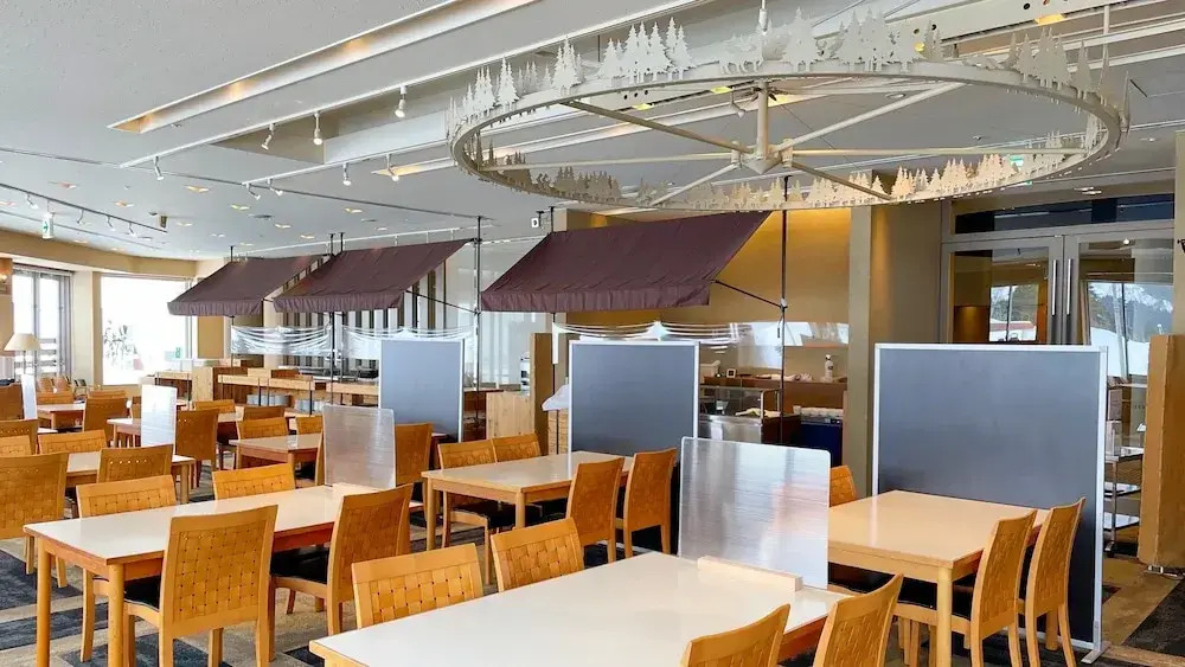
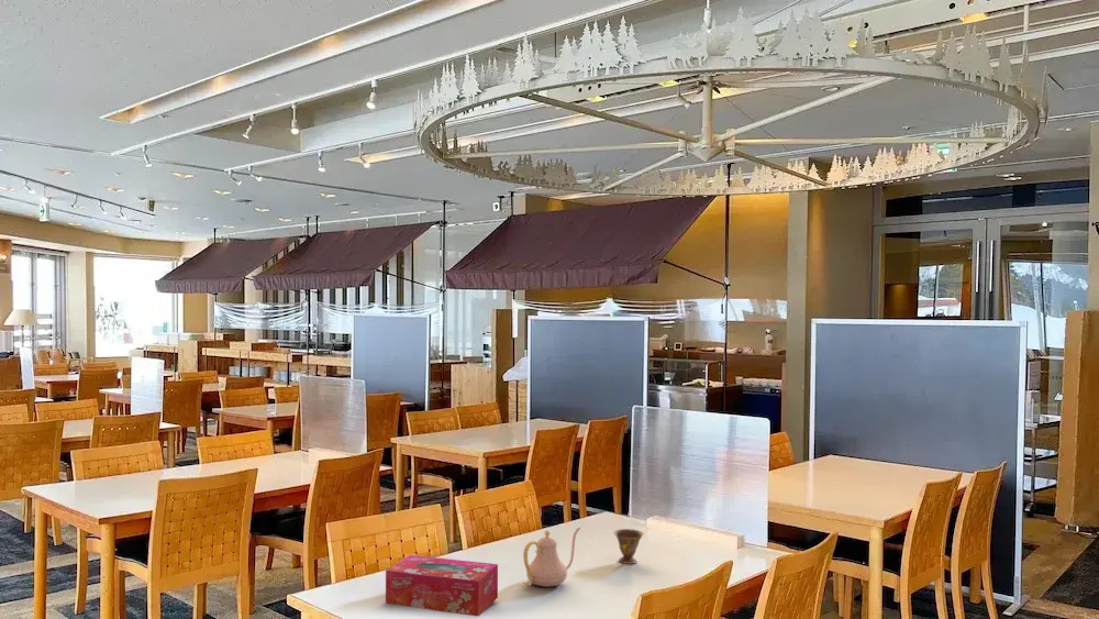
+ teacup [612,528,645,565]
+ tissue box [385,554,499,617]
+ teapot [522,527,582,588]
